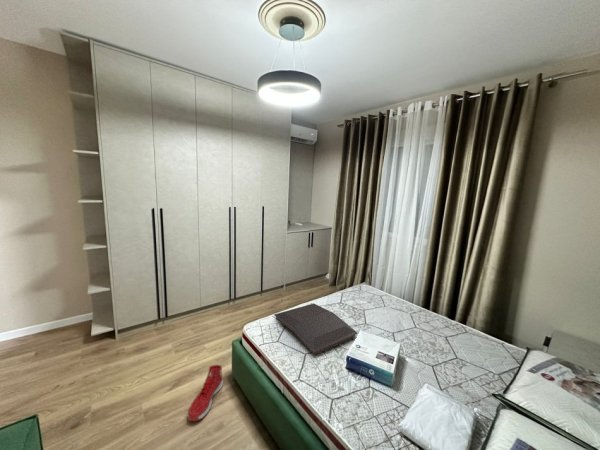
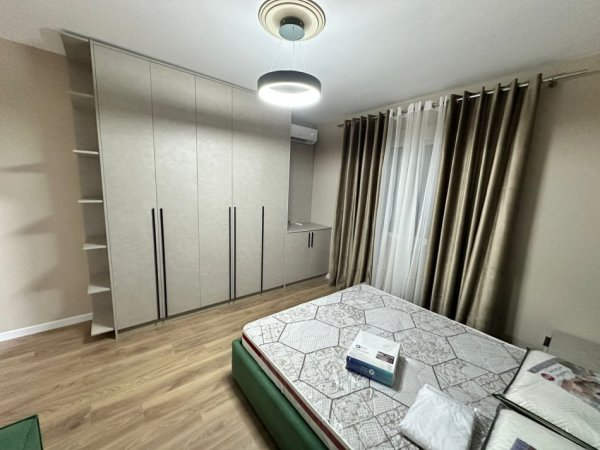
- serving tray [273,302,358,356]
- sneaker [186,364,224,422]
